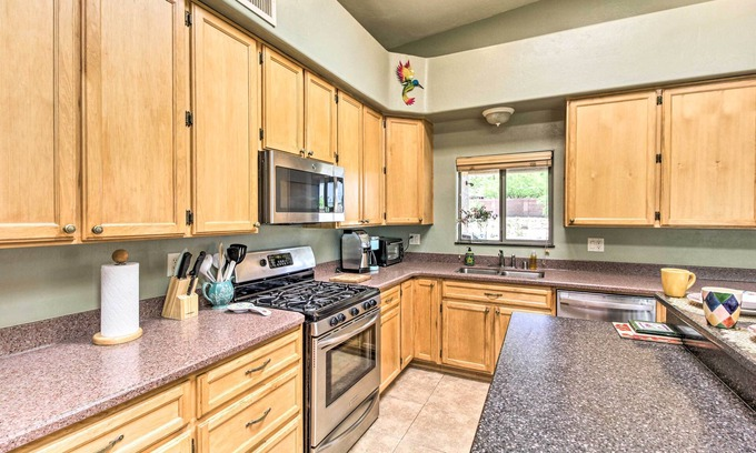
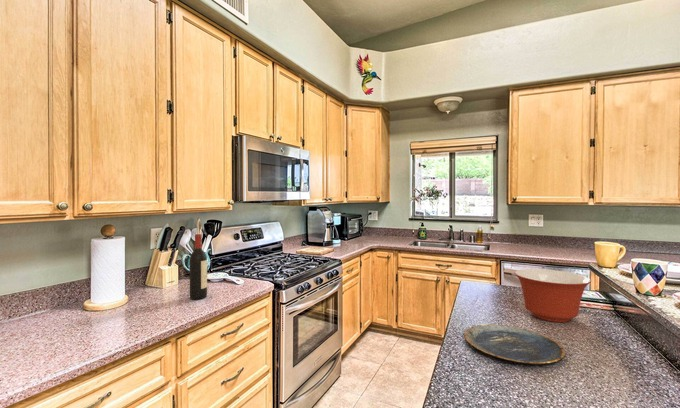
+ wine bottle [189,233,208,300]
+ plate [463,323,566,365]
+ mixing bowl [514,268,592,323]
